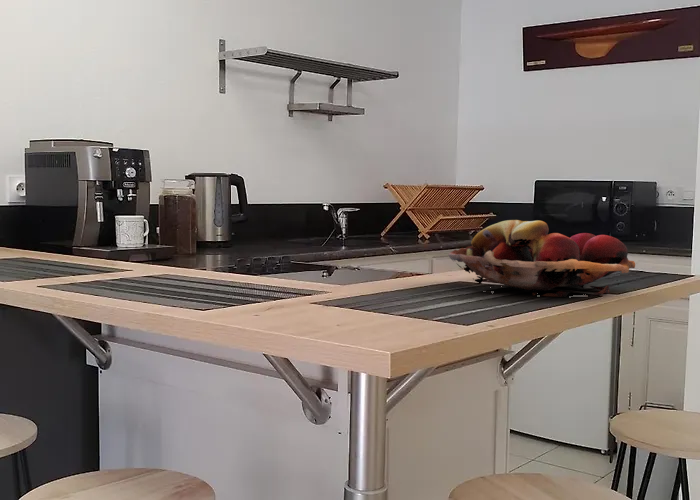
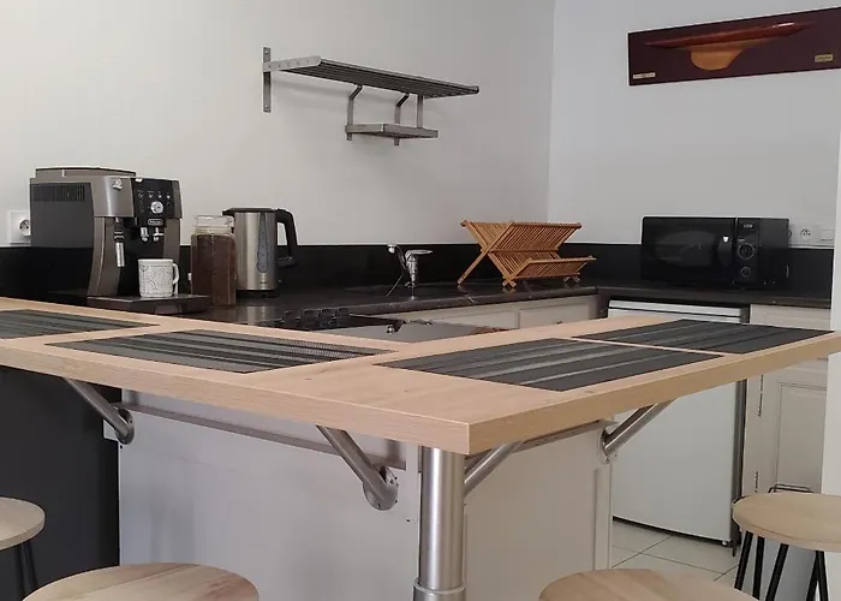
- fruit basket [448,219,636,298]
